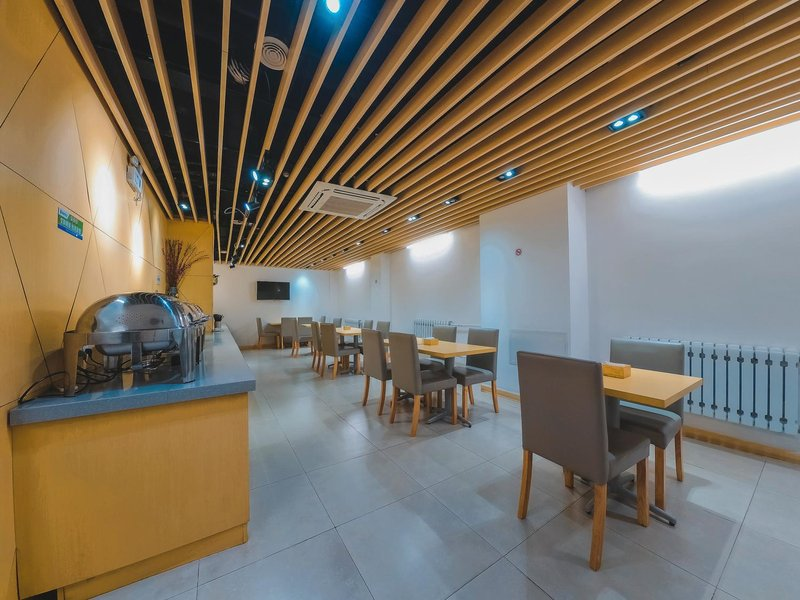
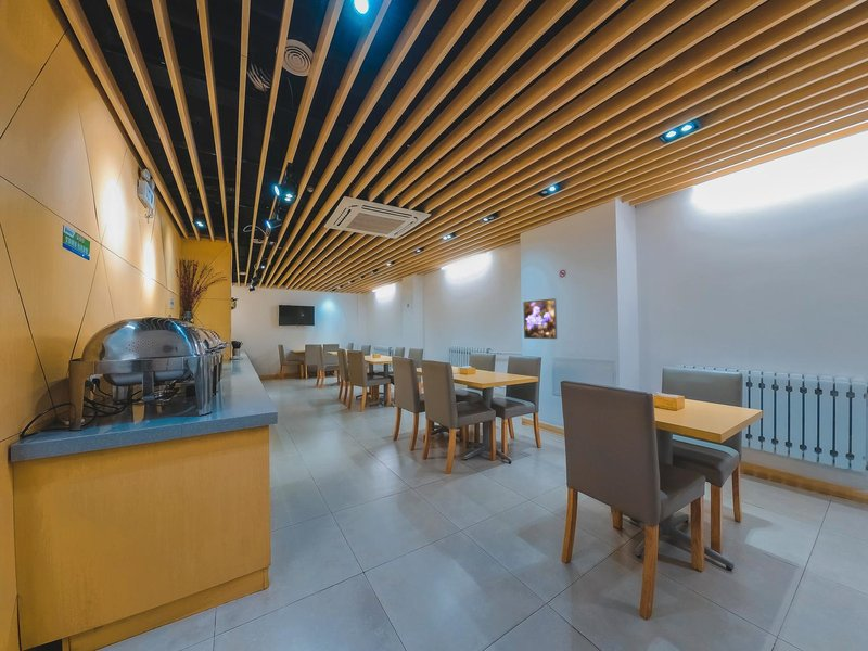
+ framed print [522,297,558,340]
